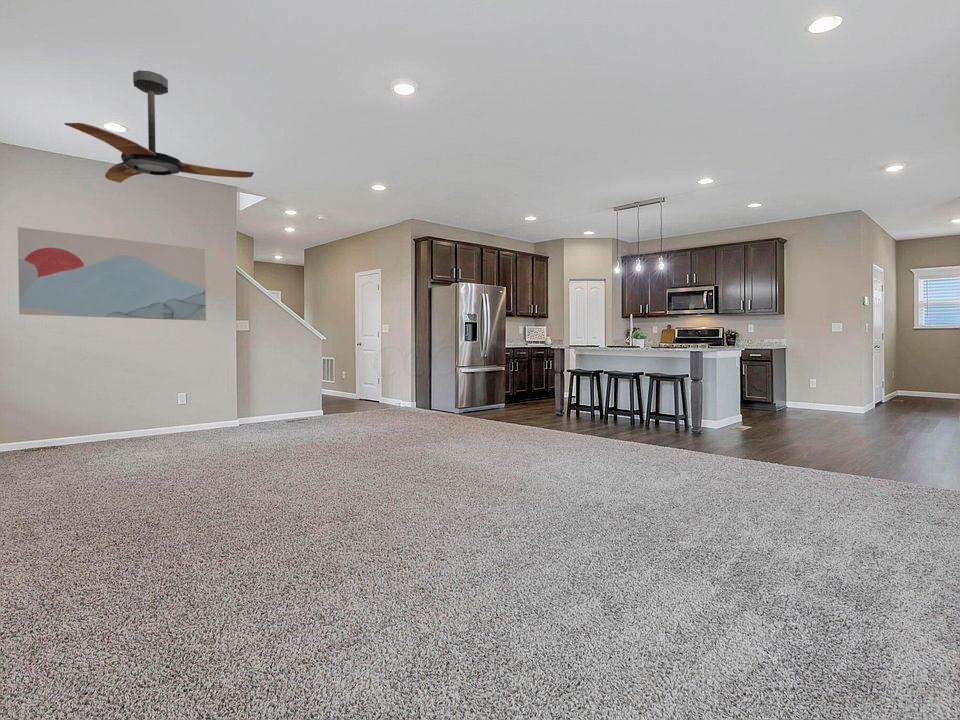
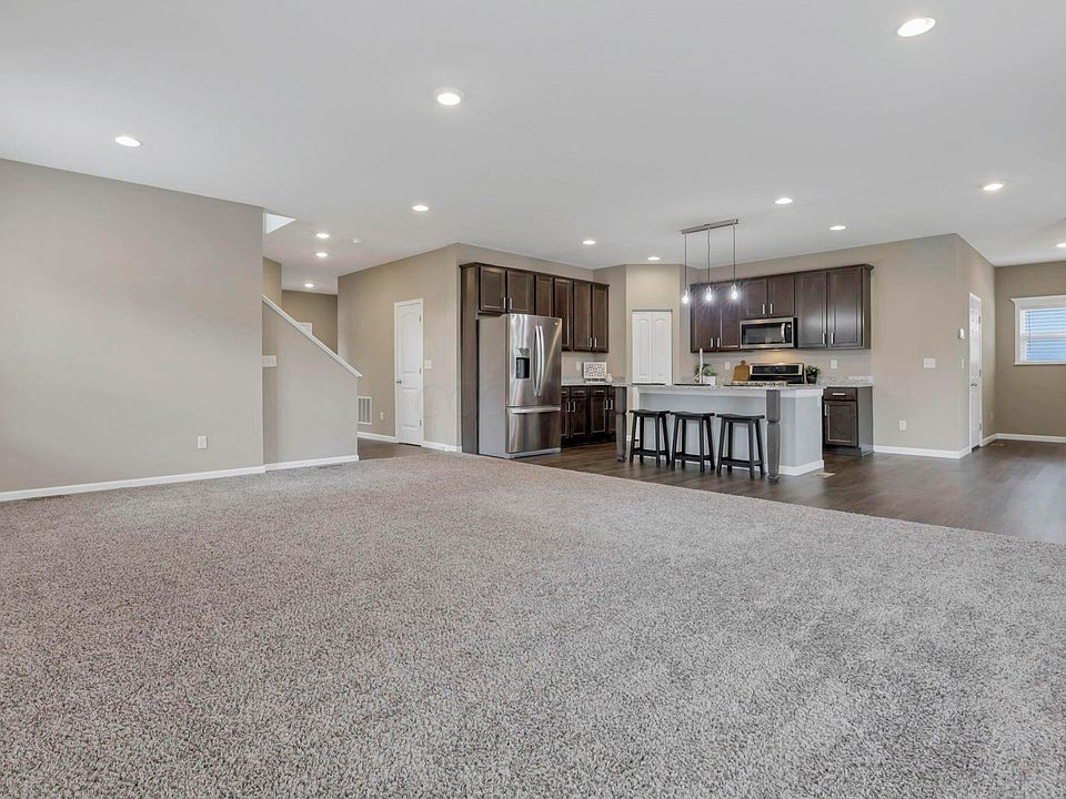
- wall art [17,226,207,322]
- ceiling fan [63,69,255,184]
